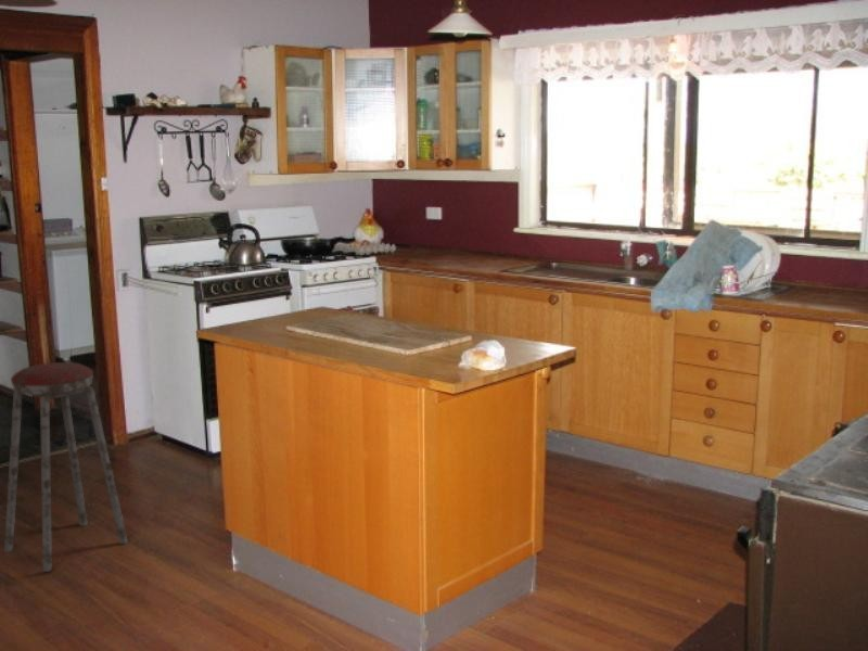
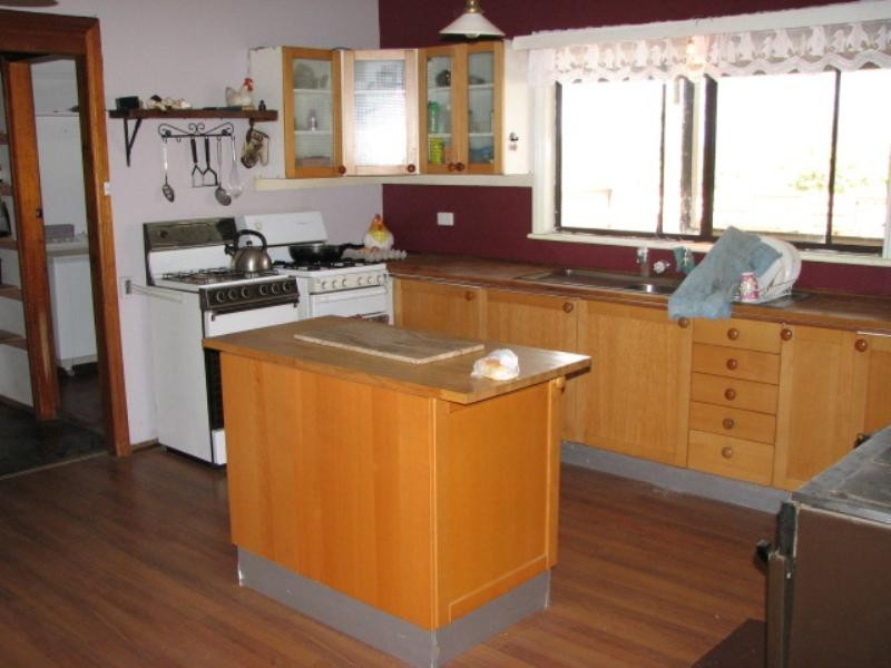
- music stool [3,361,129,573]
